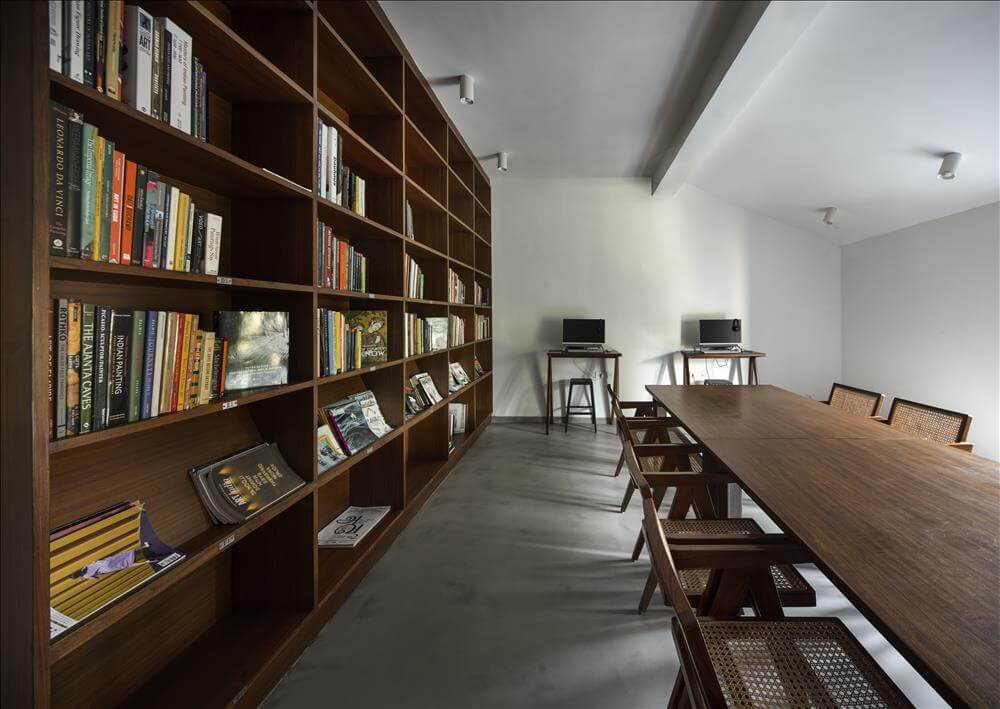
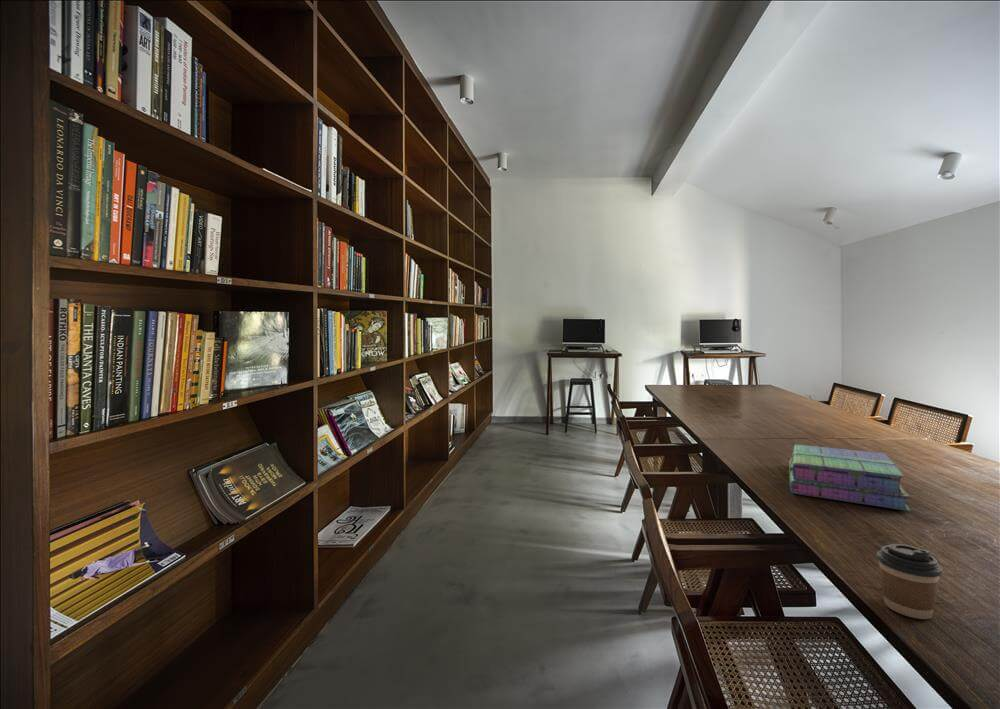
+ coffee cup [876,543,943,620]
+ stack of books [788,444,912,512]
